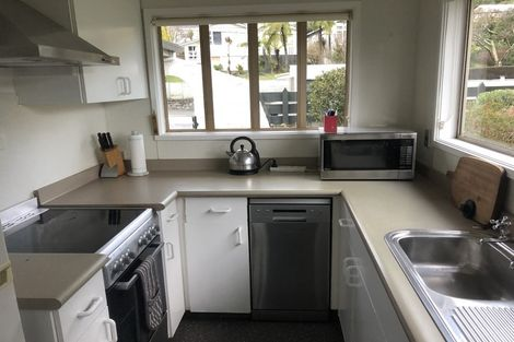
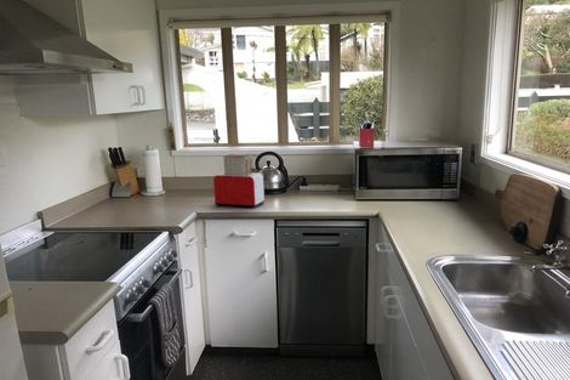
+ toaster [212,153,266,209]
